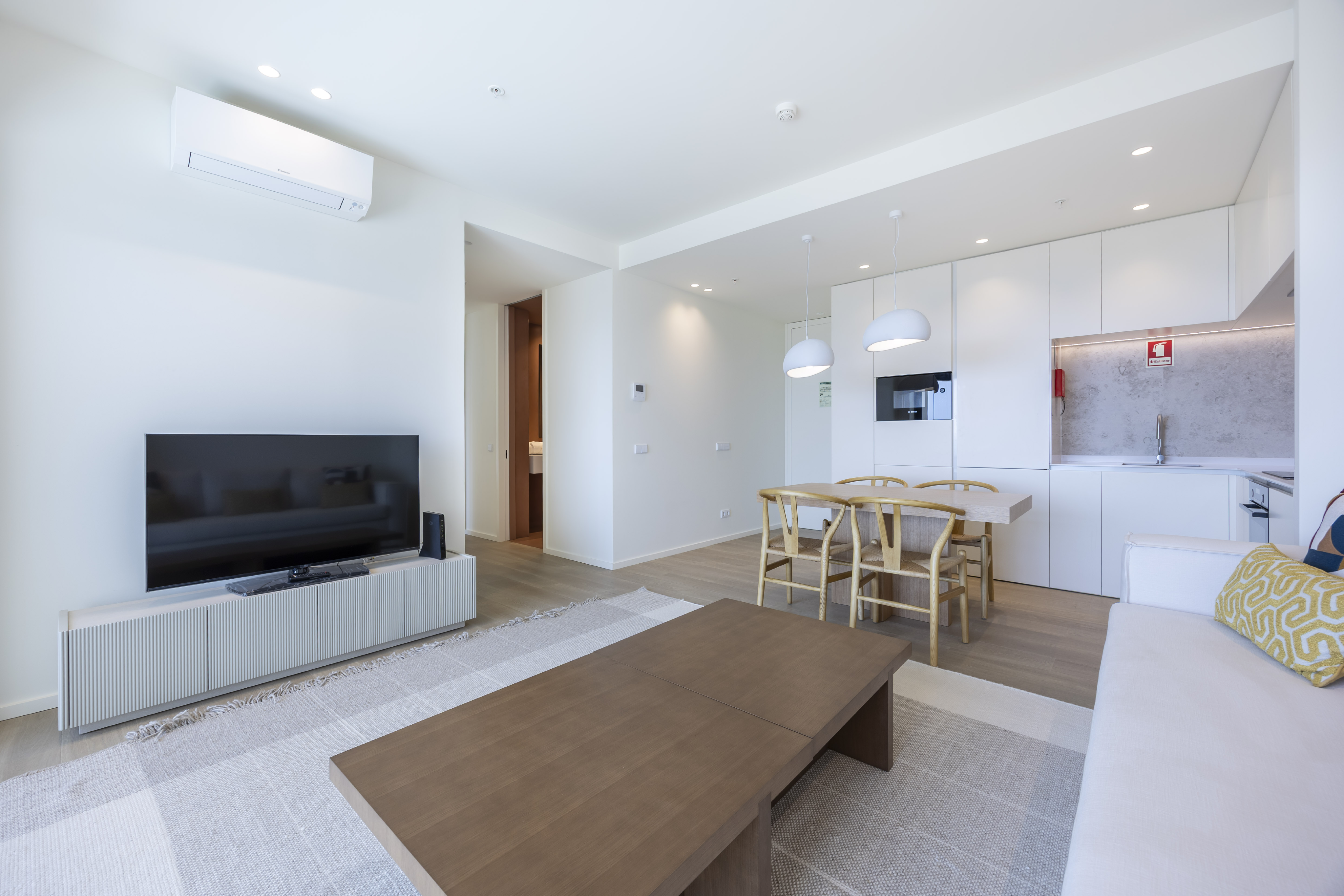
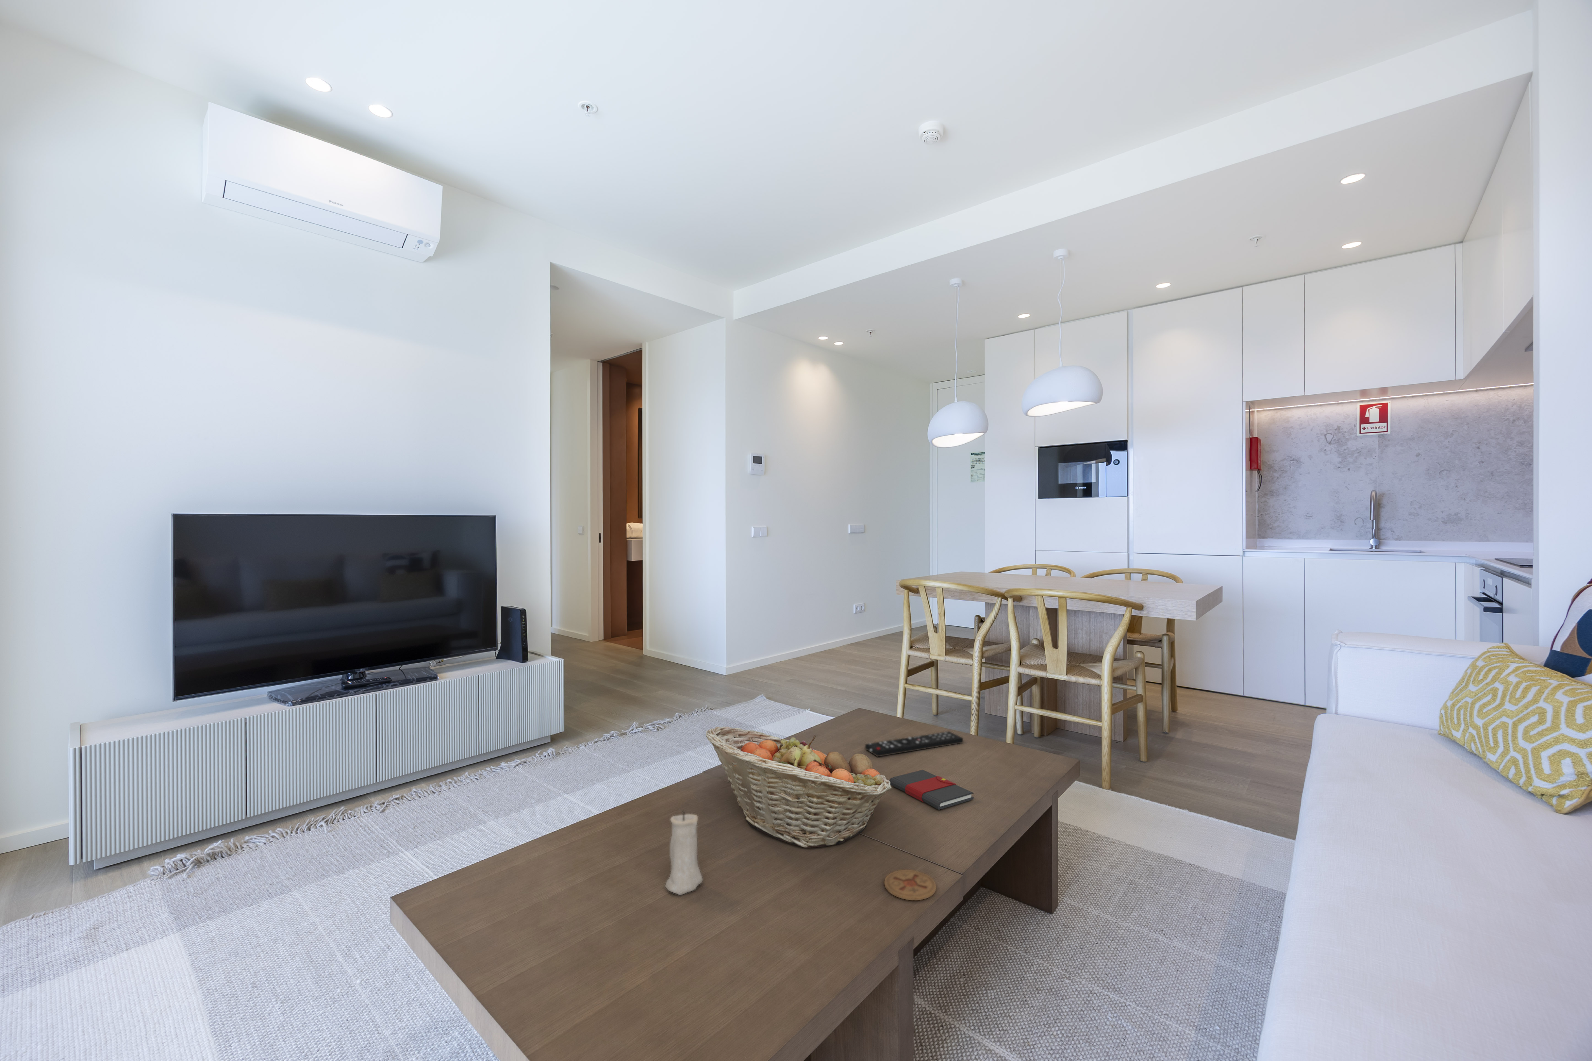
+ fruit basket [706,726,892,848]
+ book [890,770,975,810]
+ coaster [884,869,937,901]
+ remote control [865,731,963,757]
+ candle [665,810,704,895]
